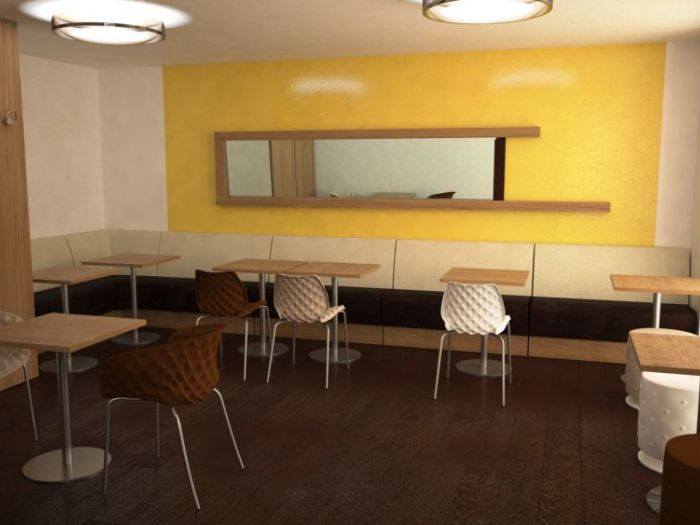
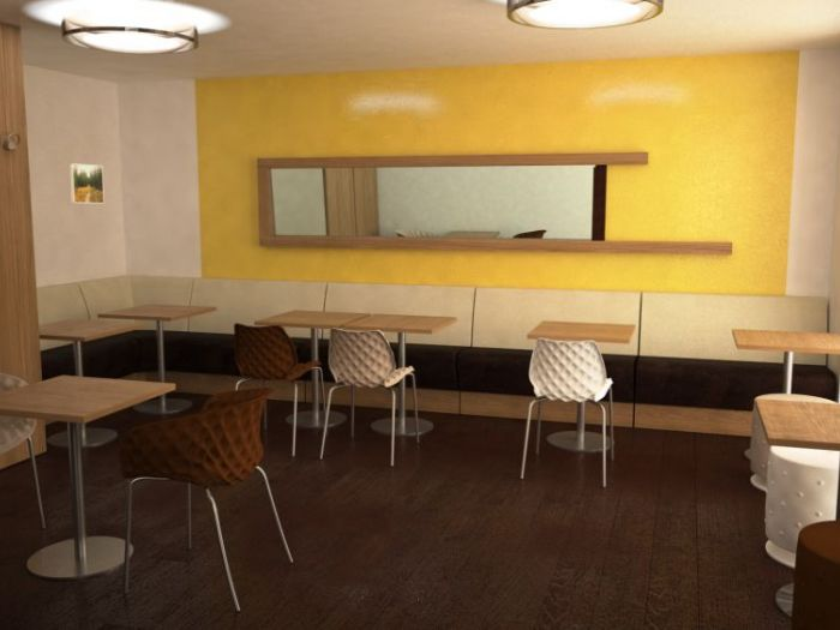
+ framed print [68,162,106,204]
